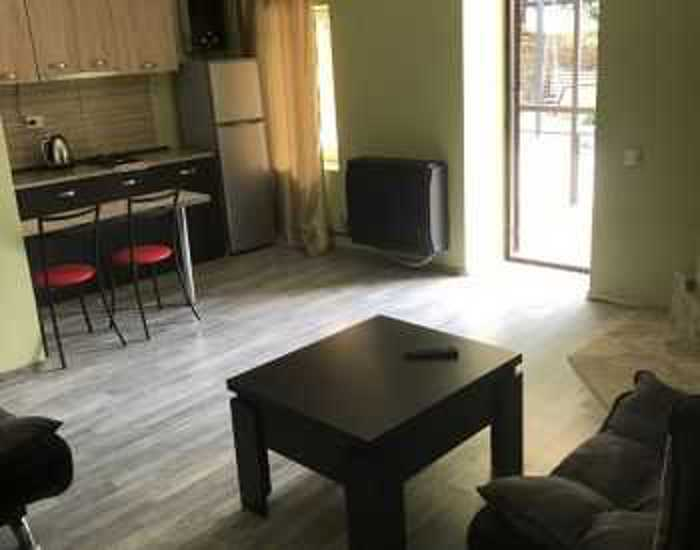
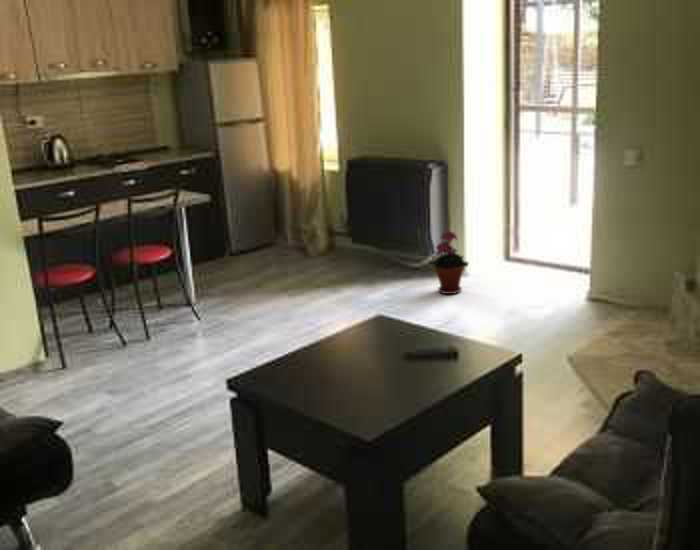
+ potted plant [429,229,470,295]
